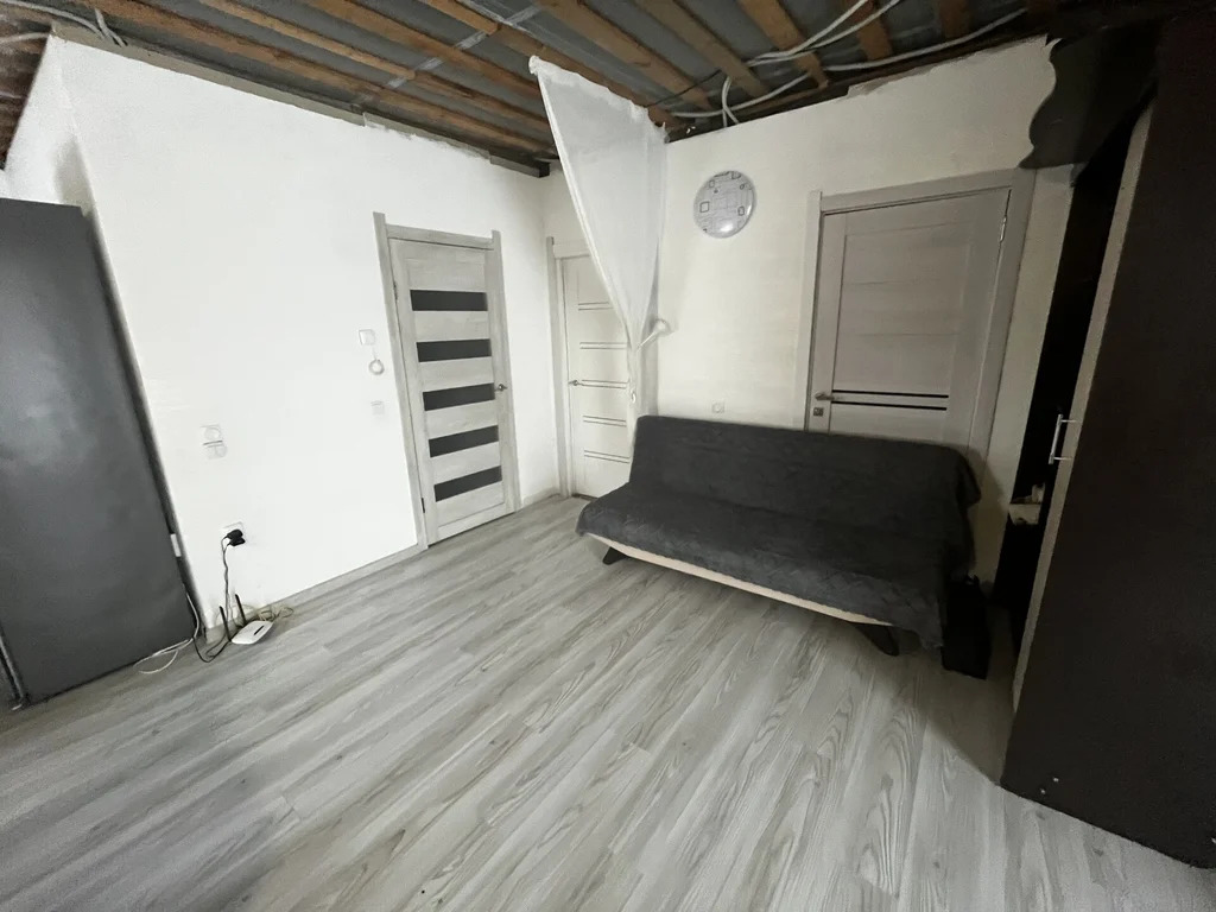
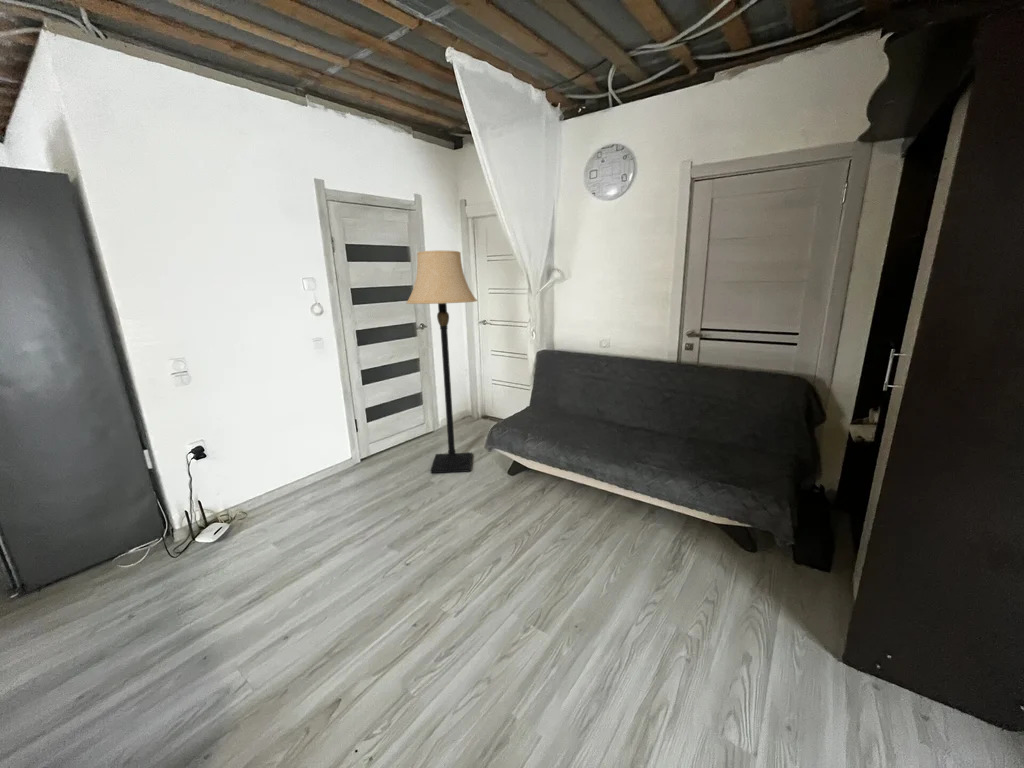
+ lamp [405,250,478,474]
